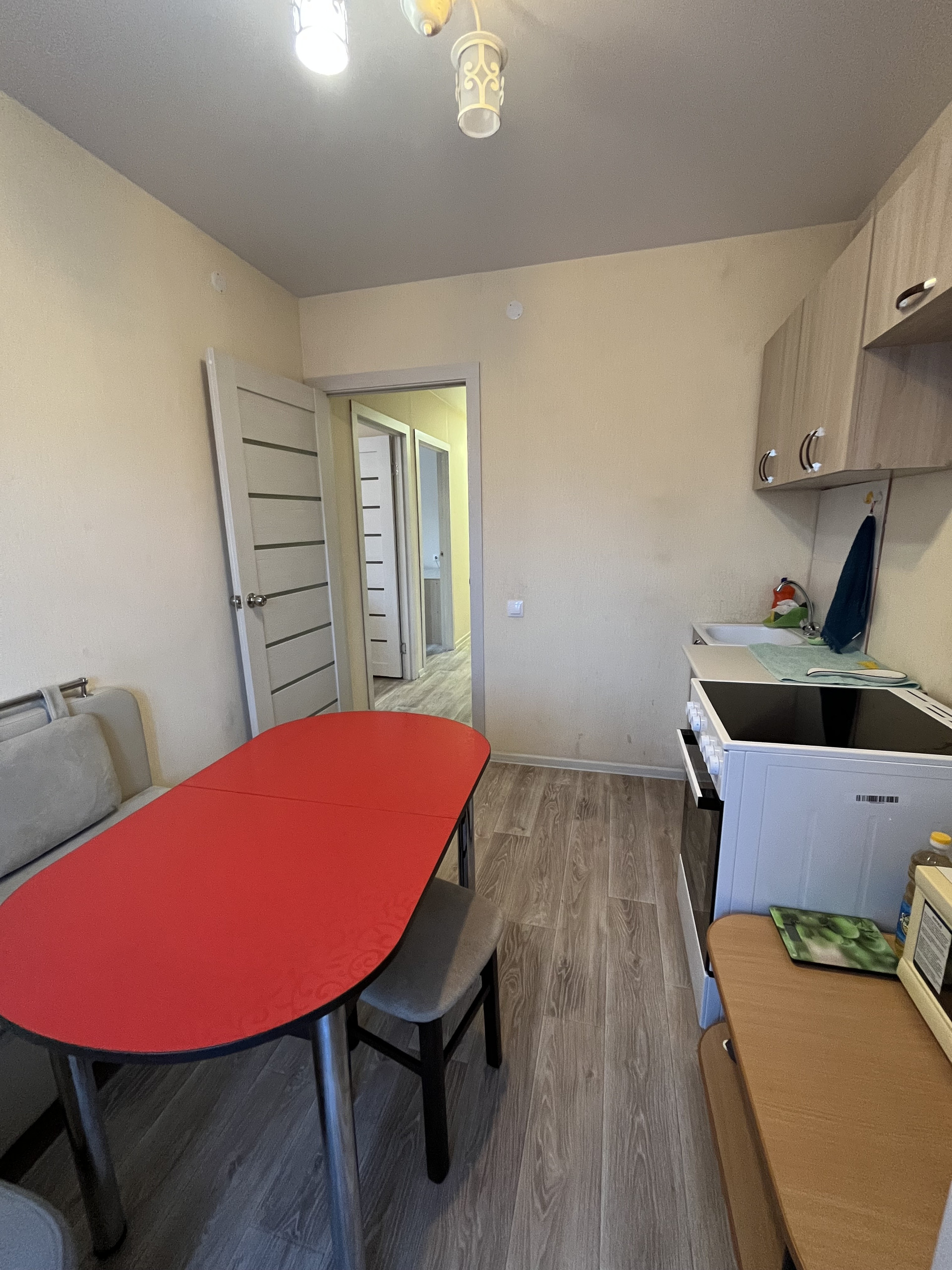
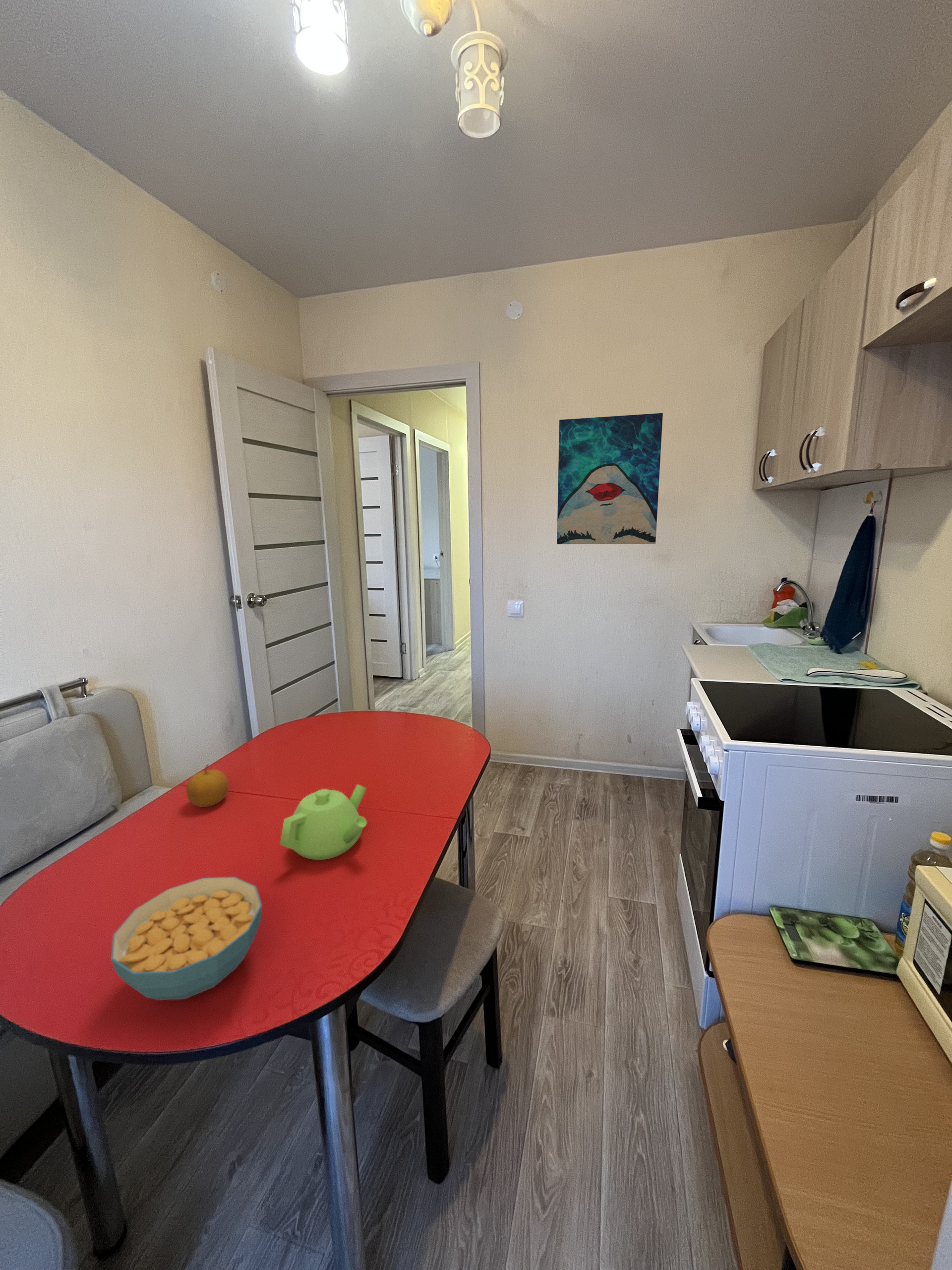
+ wall art [556,413,663,545]
+ fruit [185,763,229,808]
+ cereal bowl [111,876,262,1001]
+ teapot [280,784,367,860]
